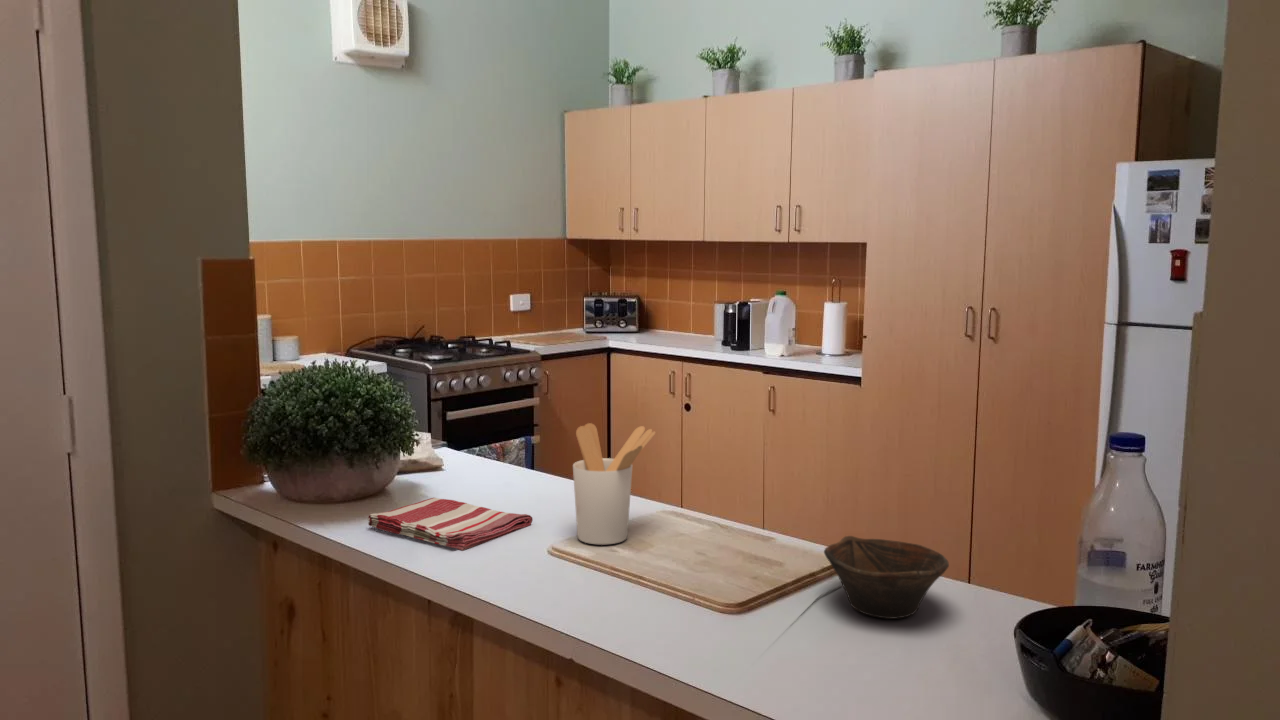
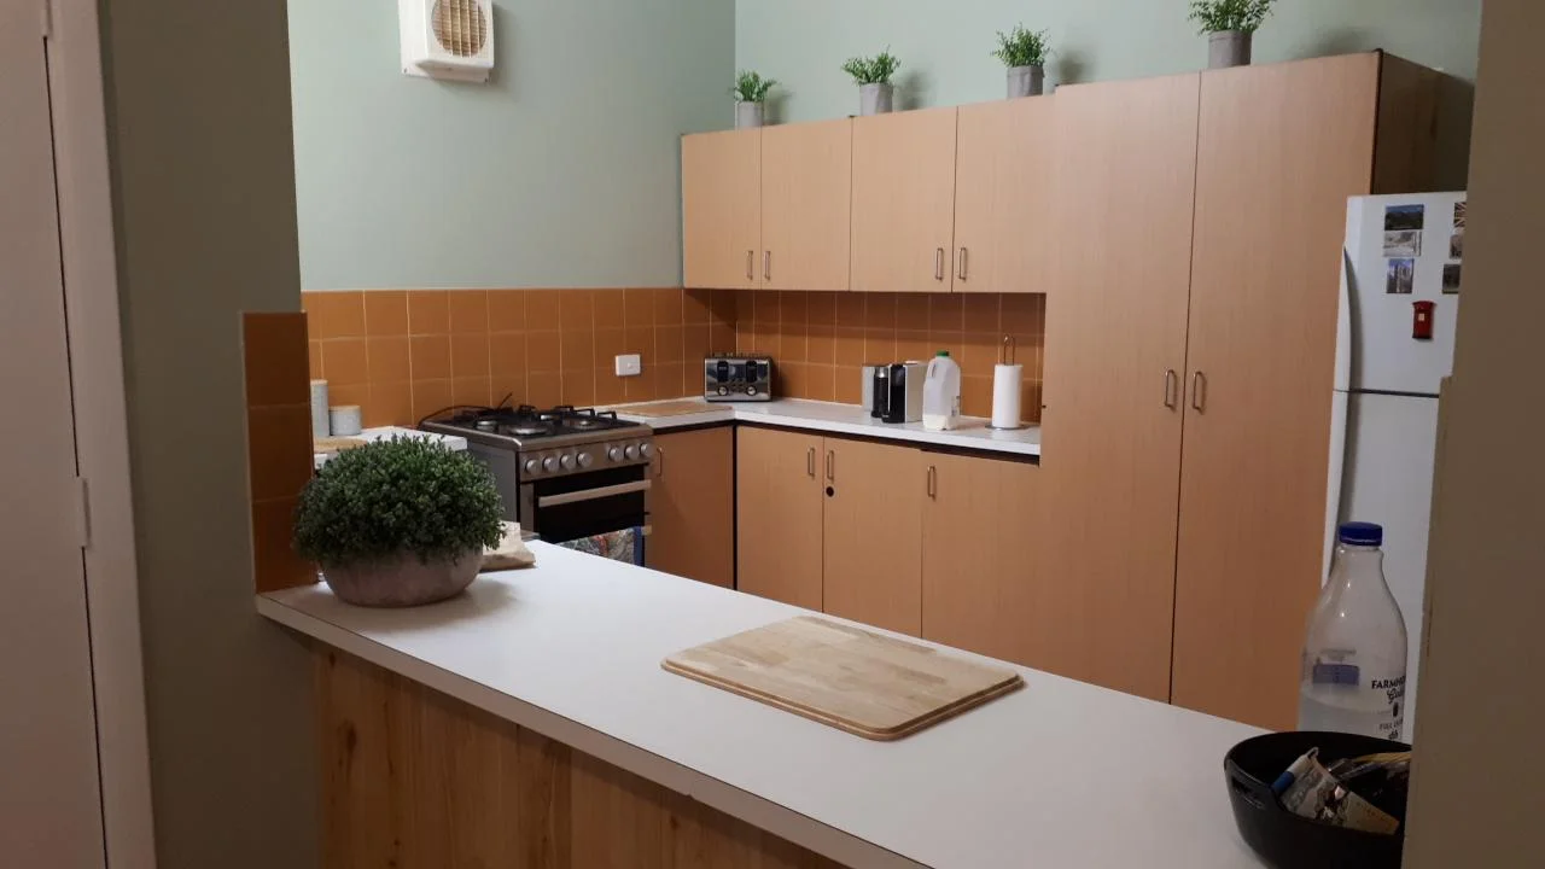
- bowl [823,535,950,620]
- utensil holder [572,422,656,546]
- dish towel [367,497,534,551]
